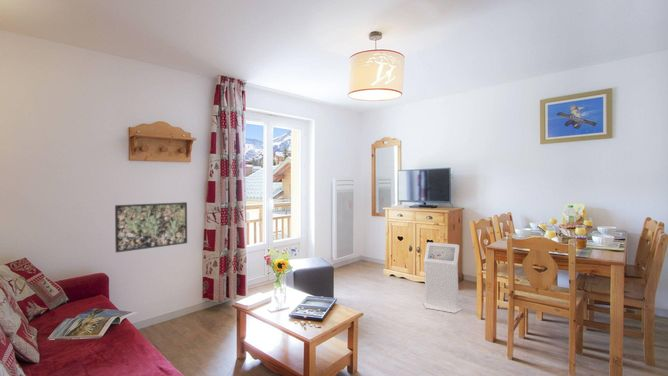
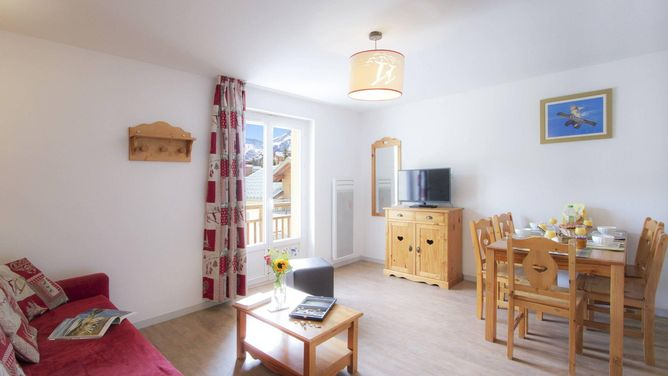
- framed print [114,201,188,254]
- lectern [422,241,463,314]
